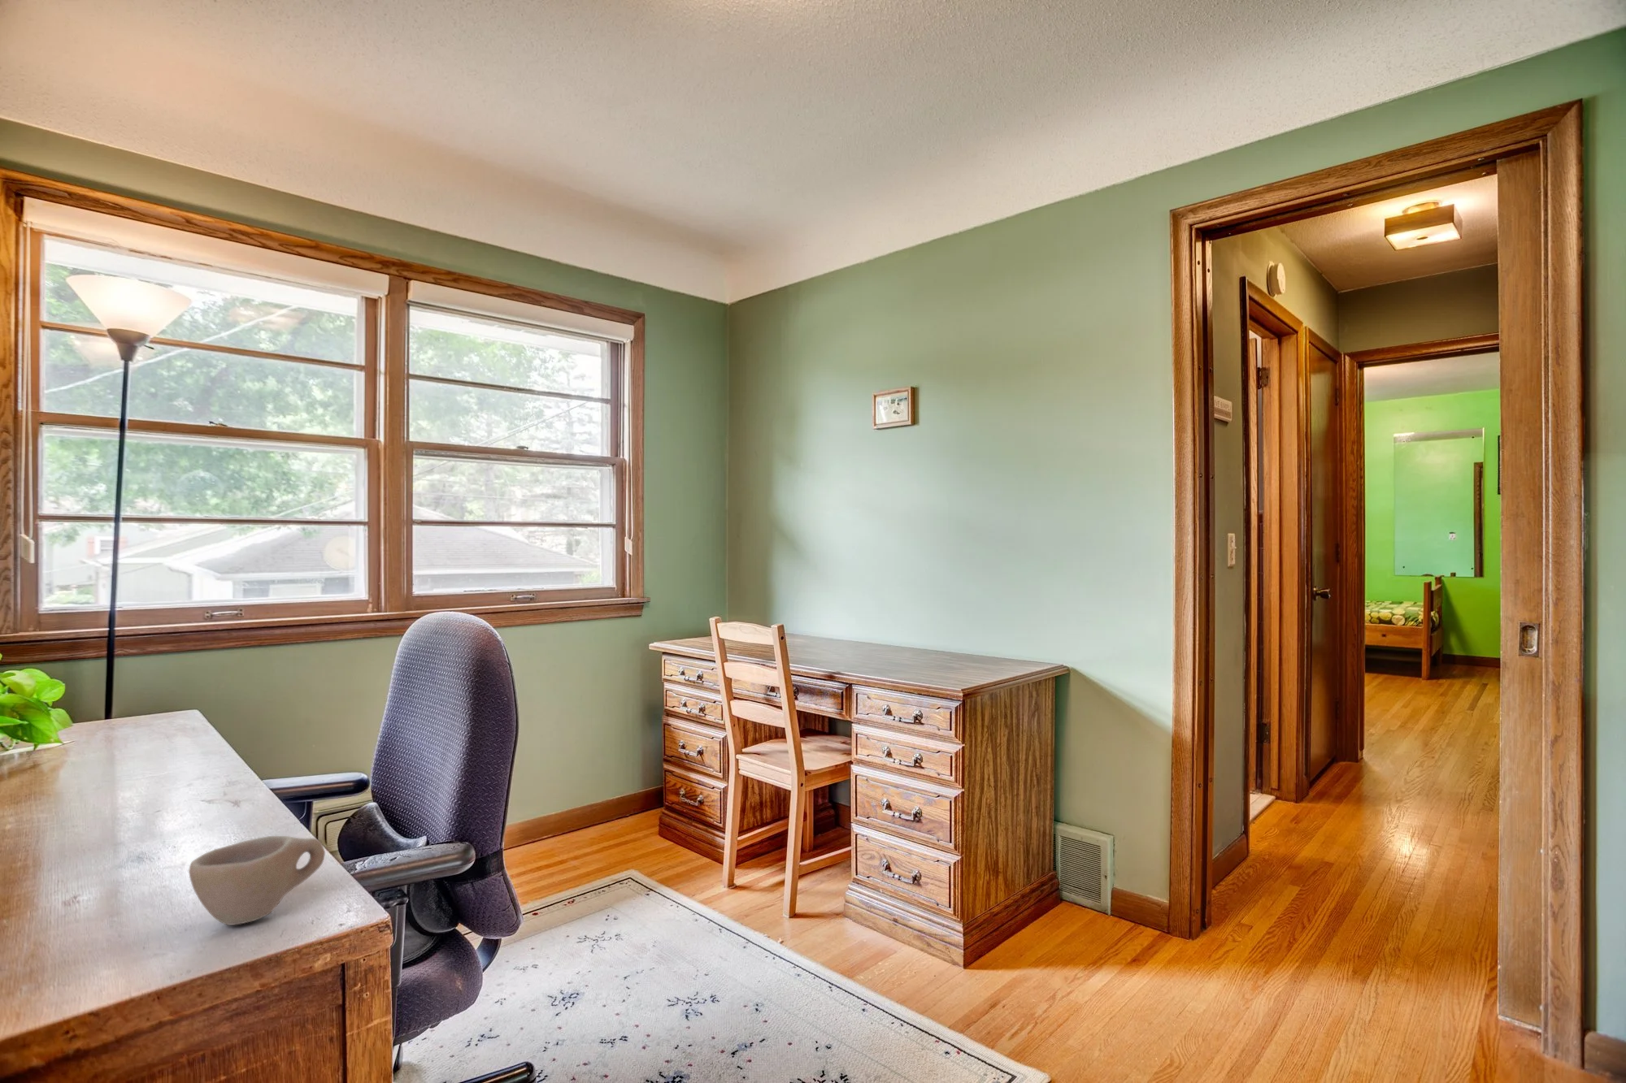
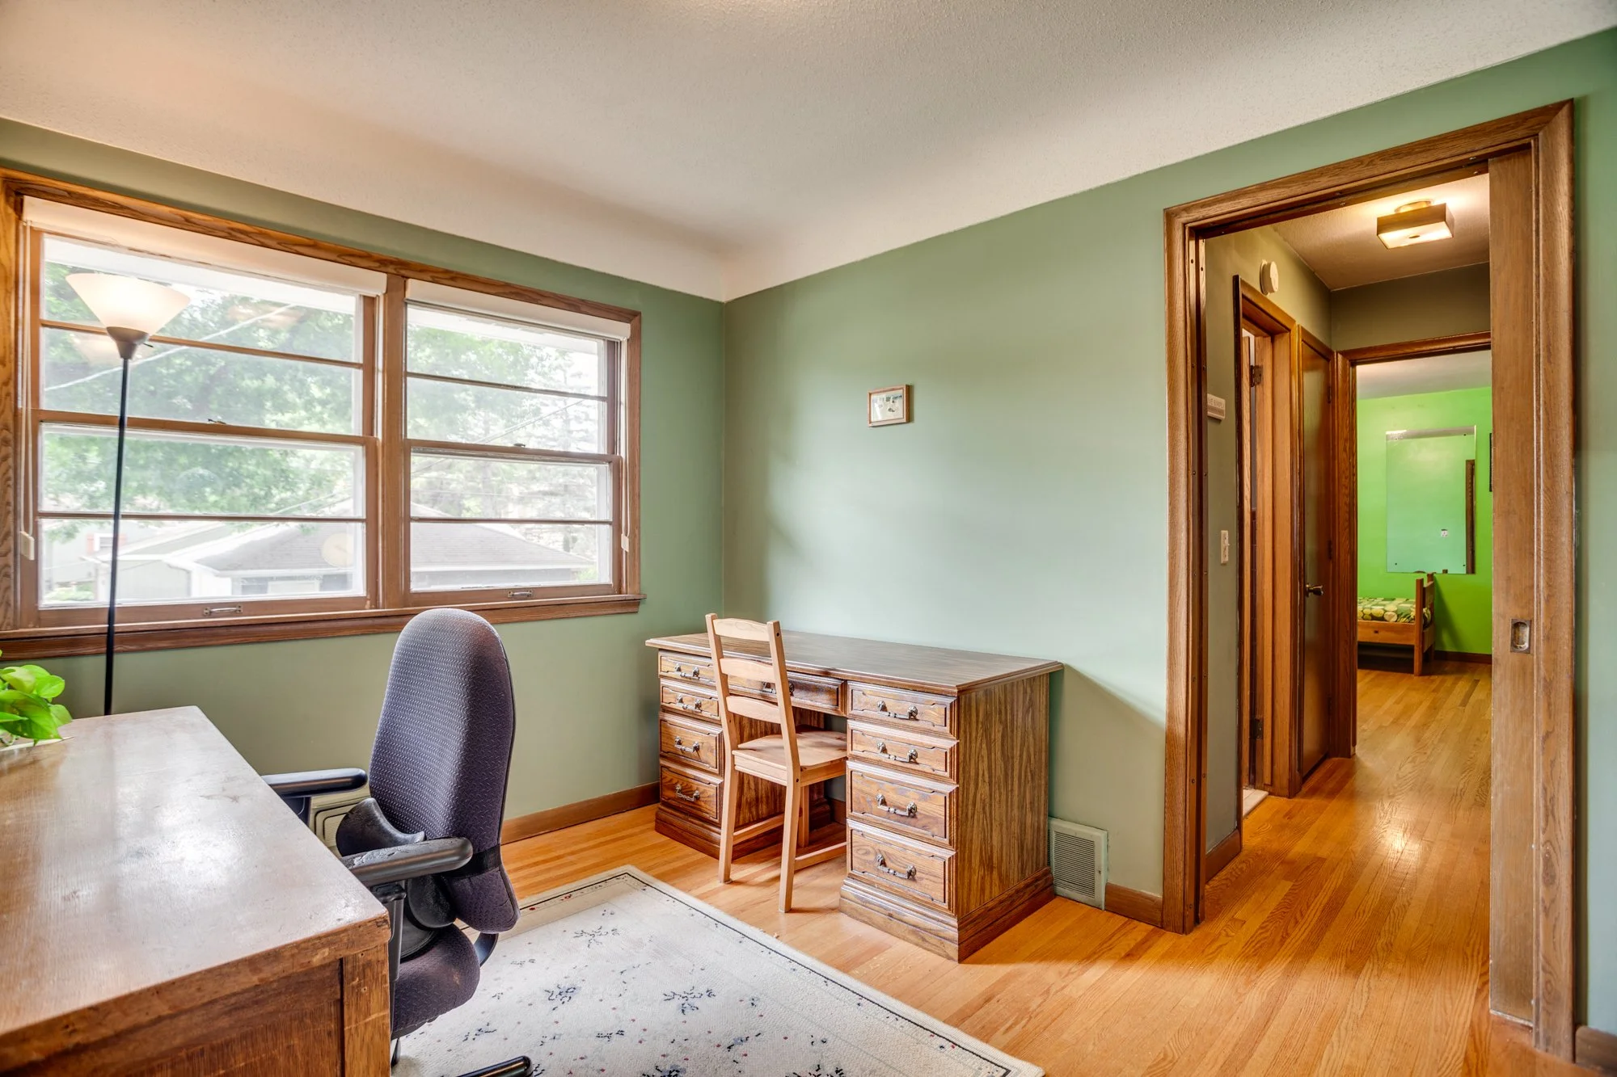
- cup [187,835,326,926]
